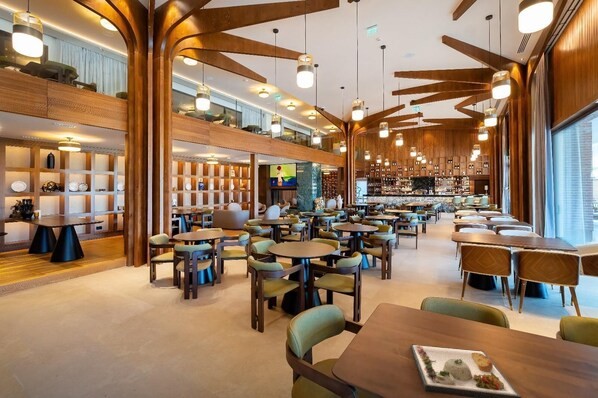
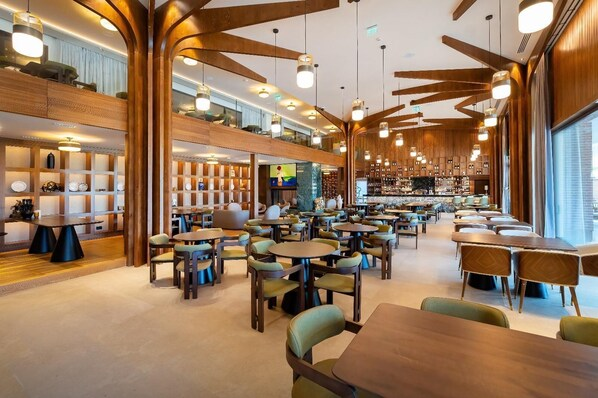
- dinner plate [410,343,522,398]
